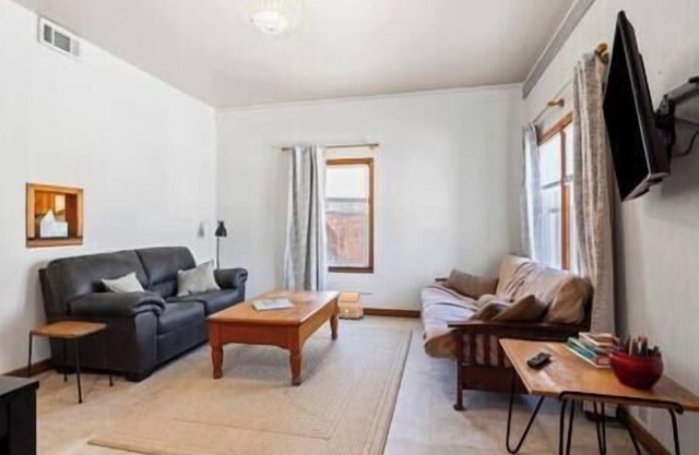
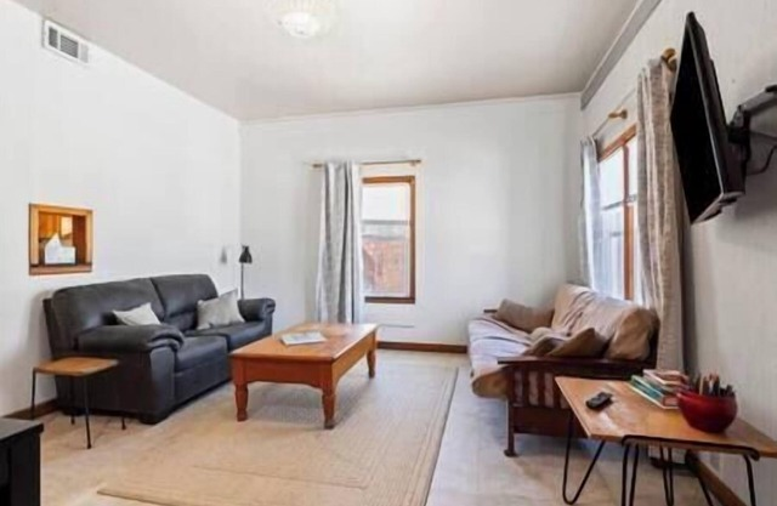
- satchel [337,291,365,320]
